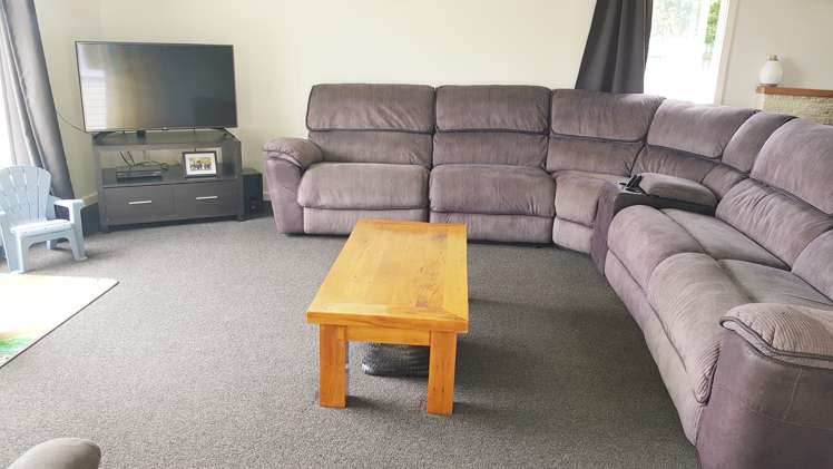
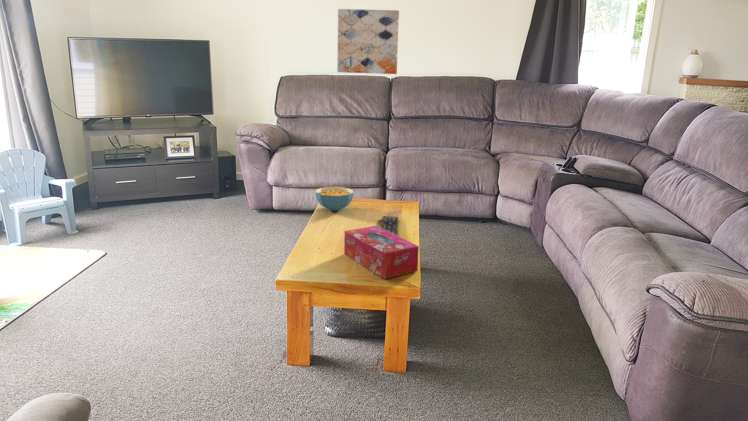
+ cereal bowl [315,186,355,212]
+ wall art [336,8,400,75]
+ tissue box [343,225,420,280]
+ remote control [380,215,399,236]
